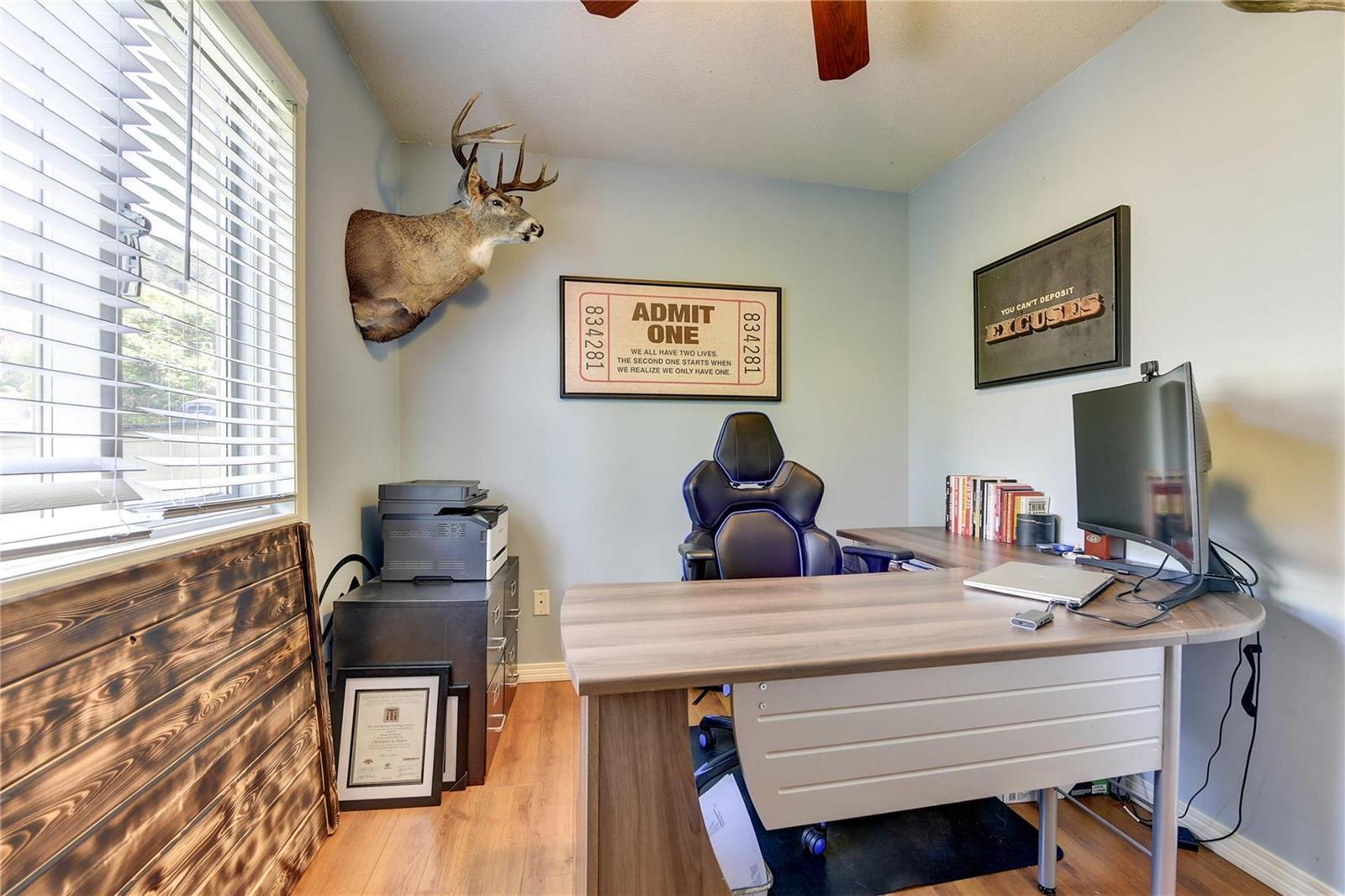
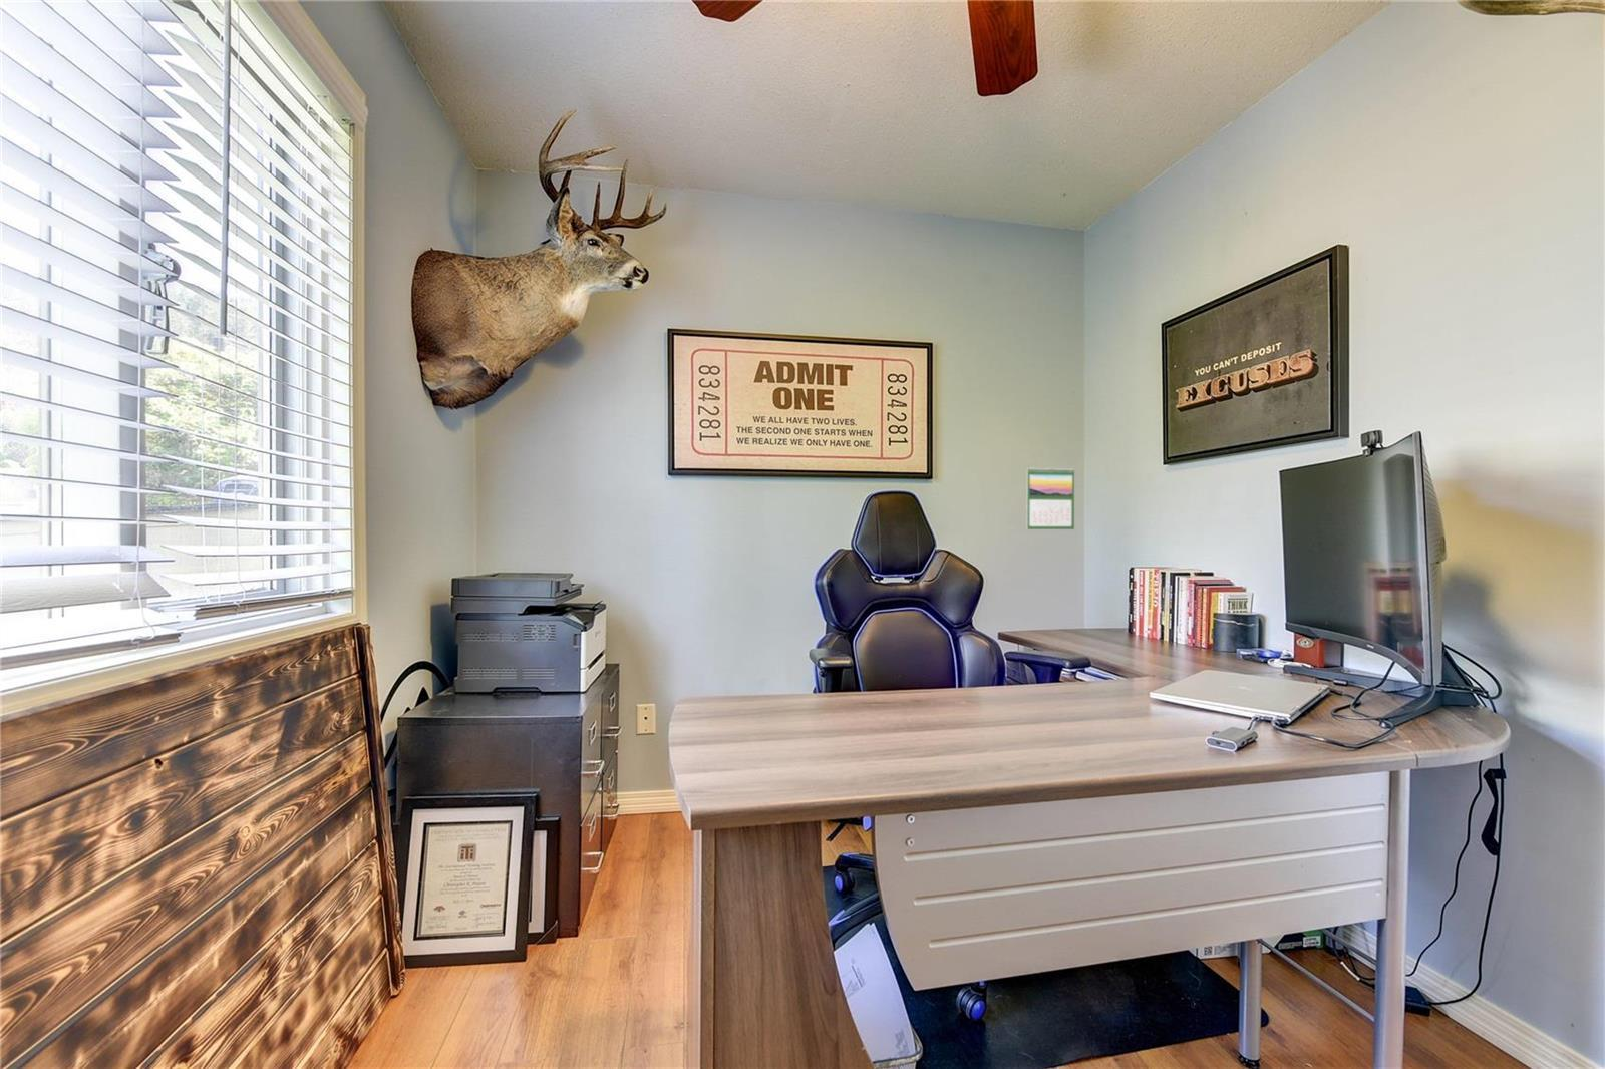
+ calendar [1026,466,1075,531]
